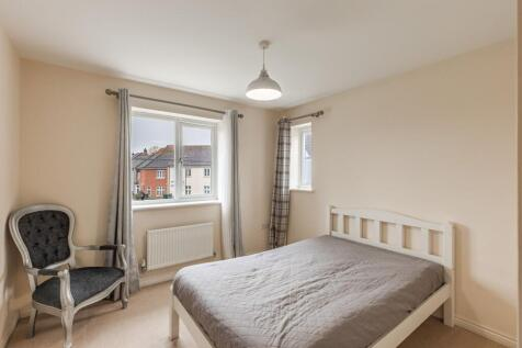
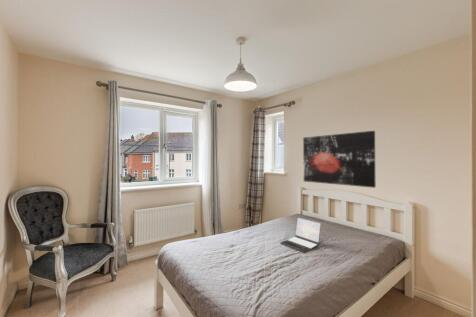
+ laptop [279,217,322,253]
+ wall art [302,130,377,189]
